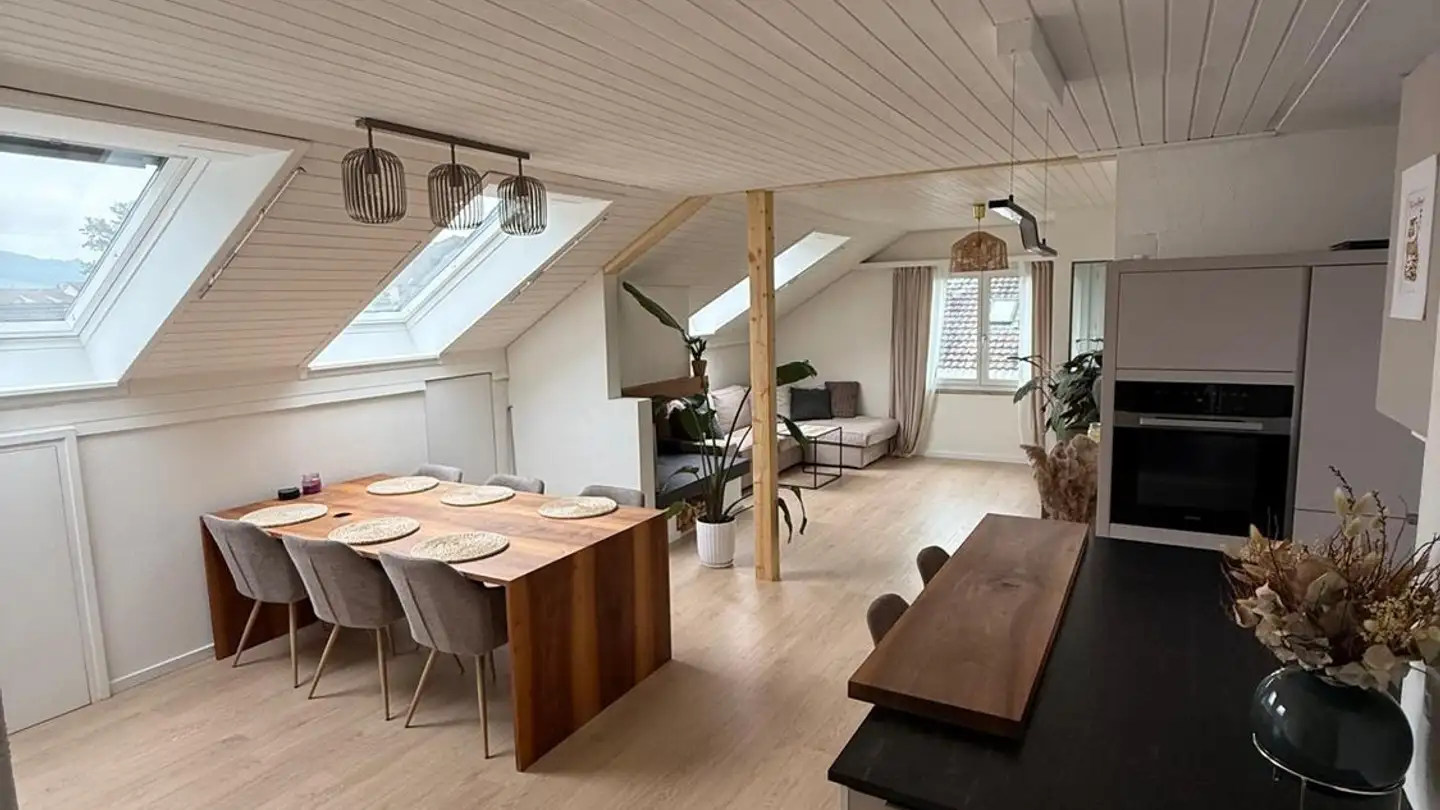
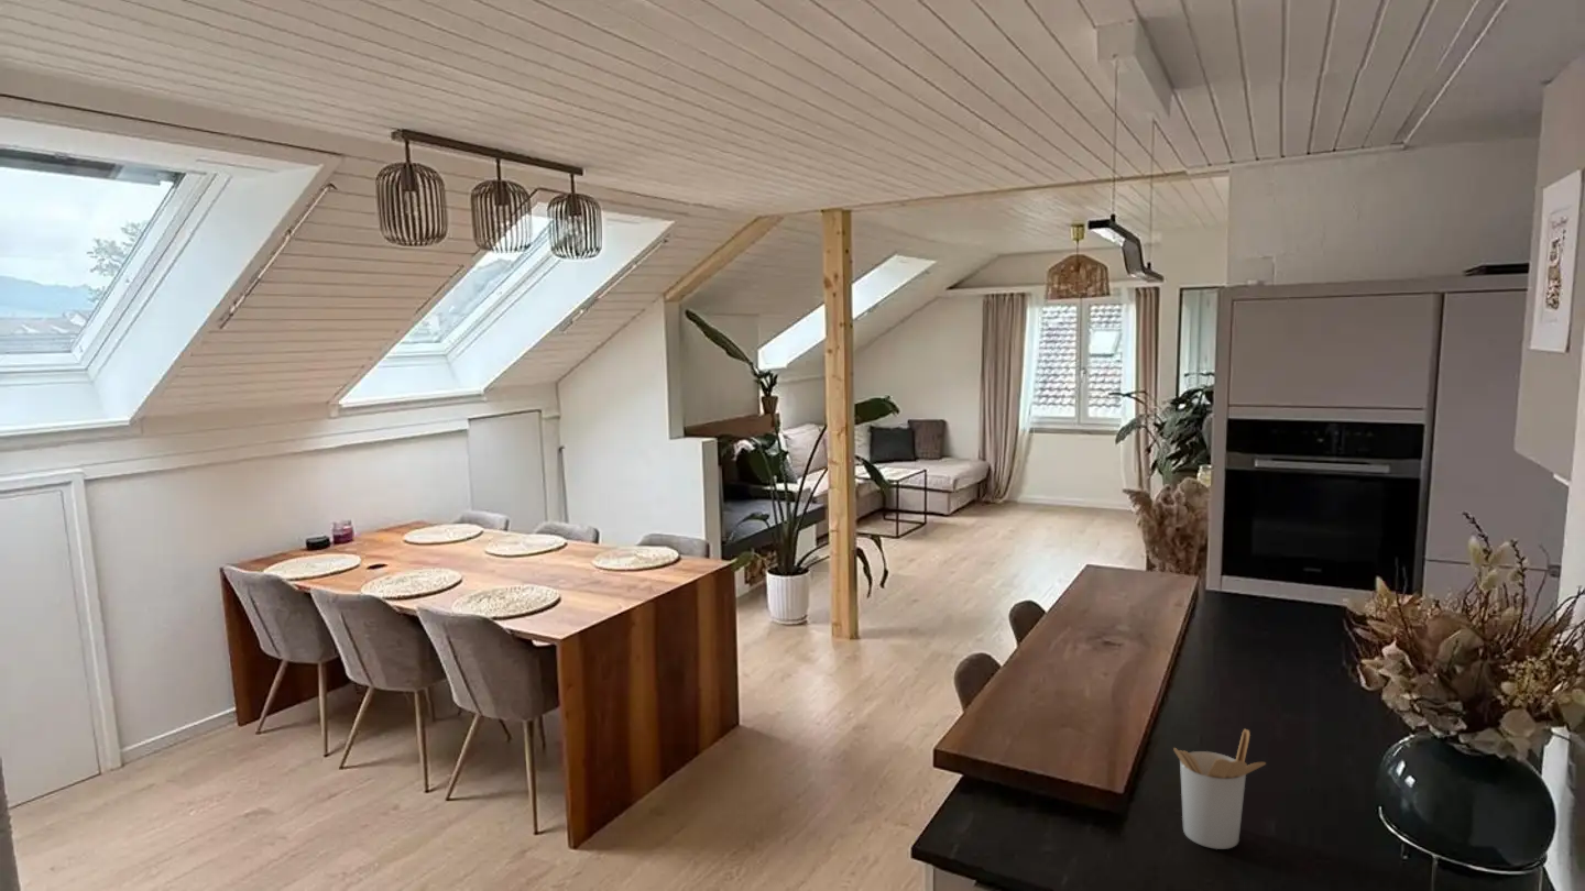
+ utensil holder [1172,728,1267,850]
